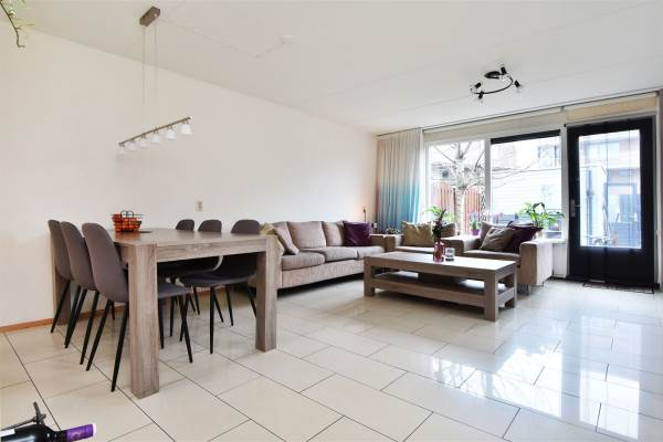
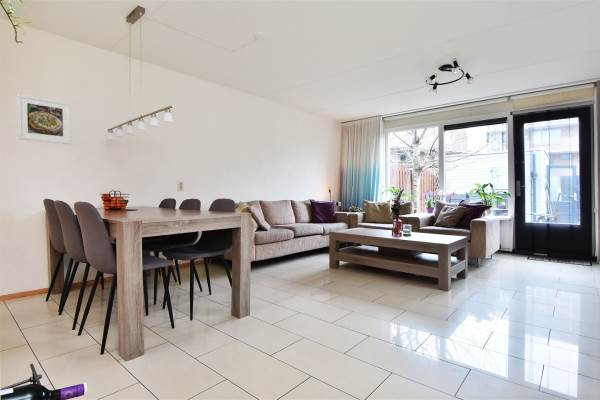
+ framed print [16,93,73,145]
